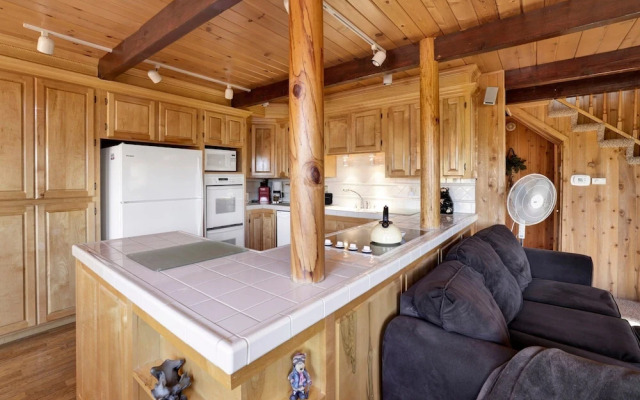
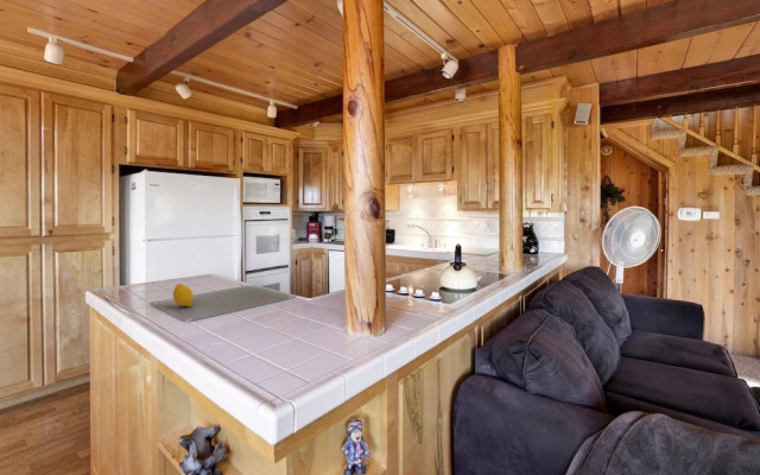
+ fruit [172,283,195,308]
